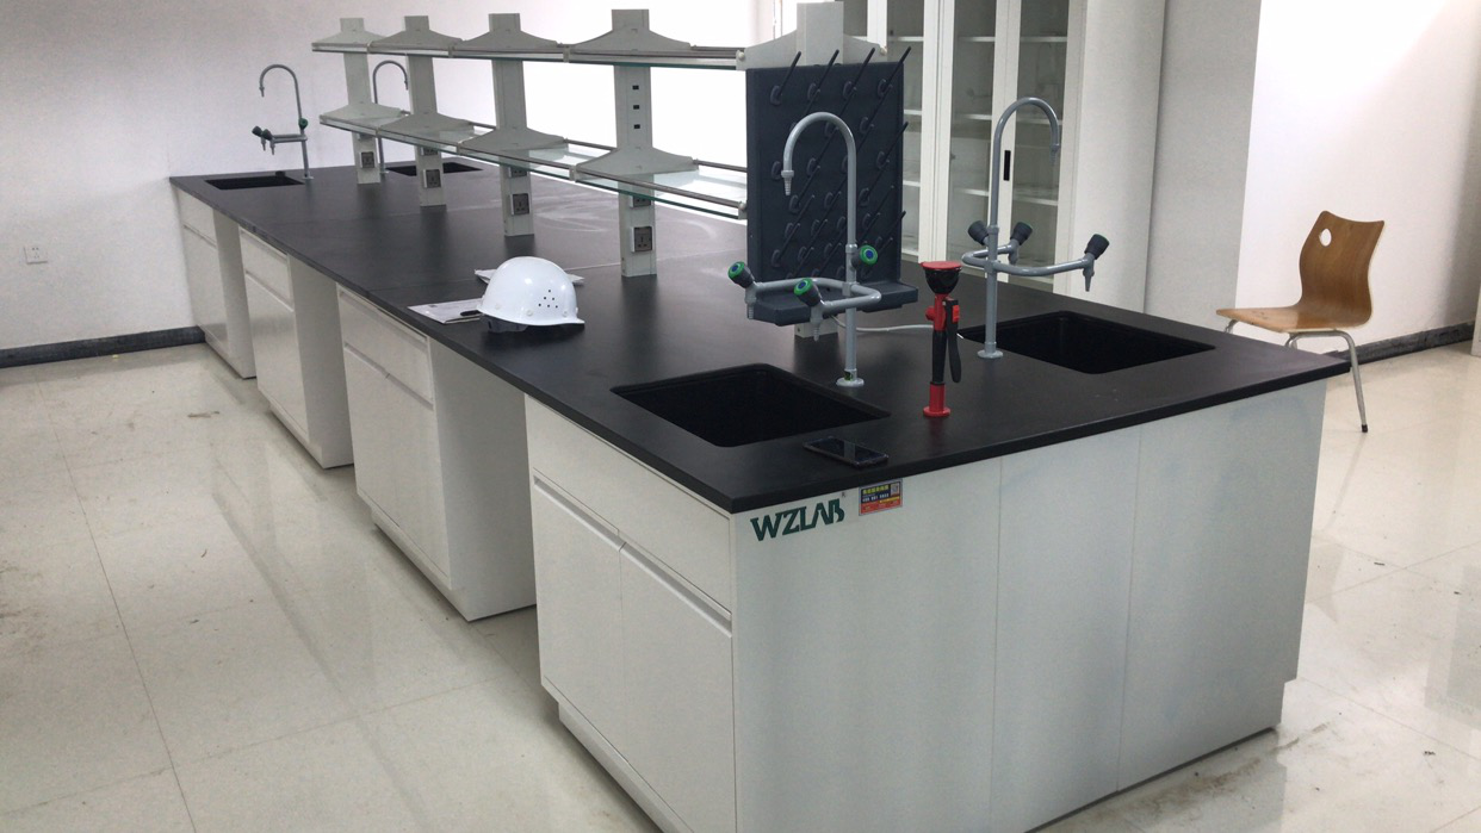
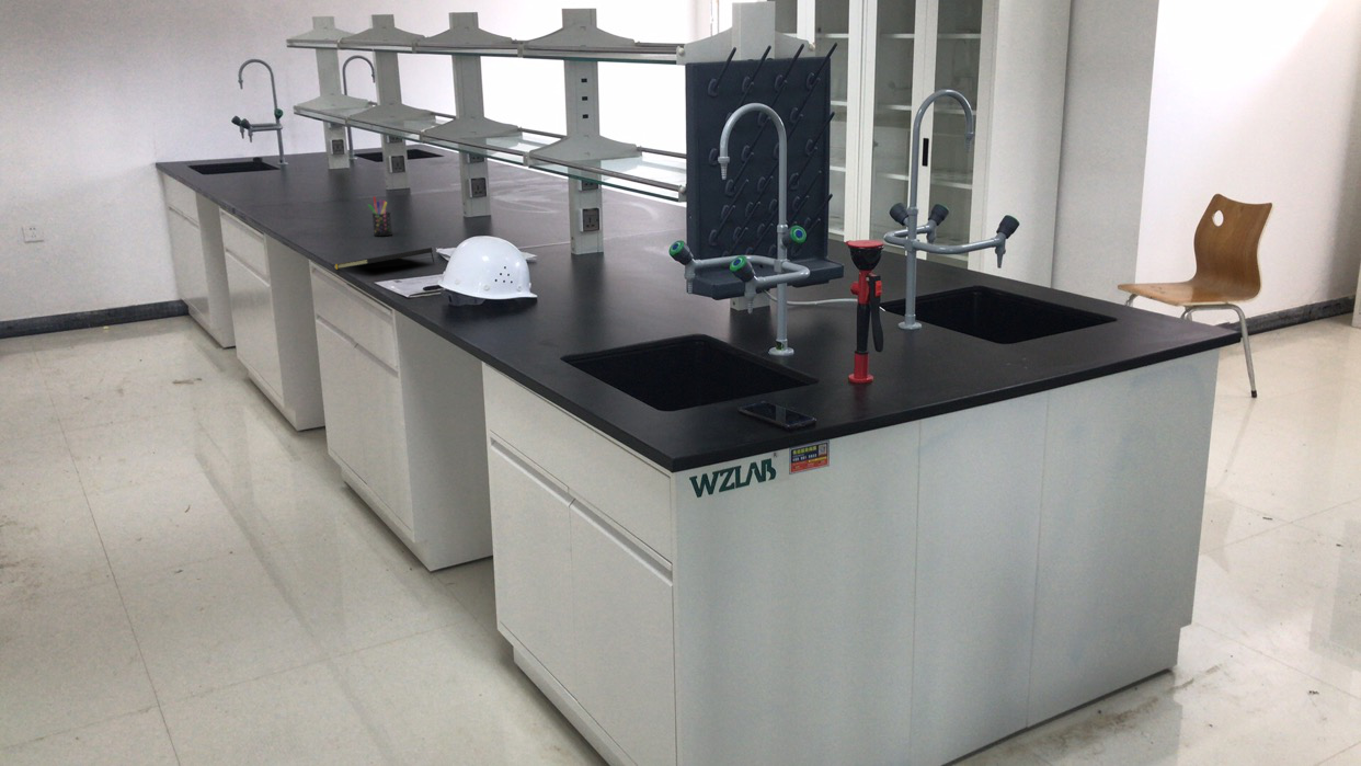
+ pen holder [367,196,393,237]
+ notepad [333,247,435,271]
